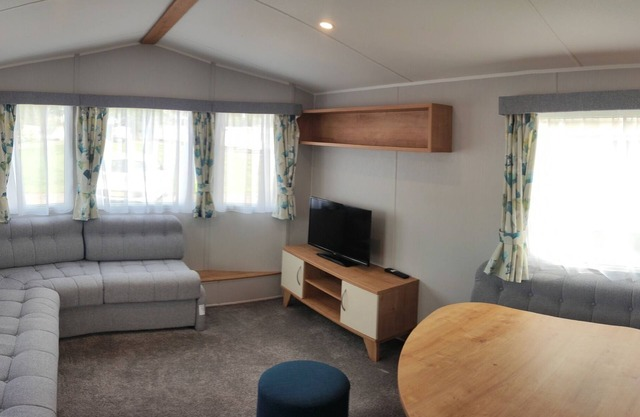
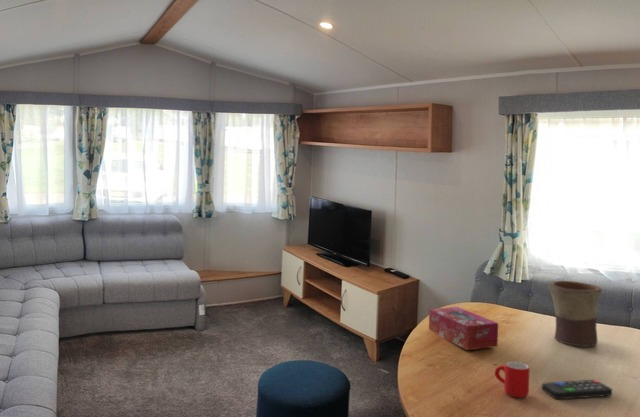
+ mug [494,361,530,398]
+ flower pot [548,280,603,347]
+ tissue box [428,306,499,351]
+ remote control [541,379,613,400]
